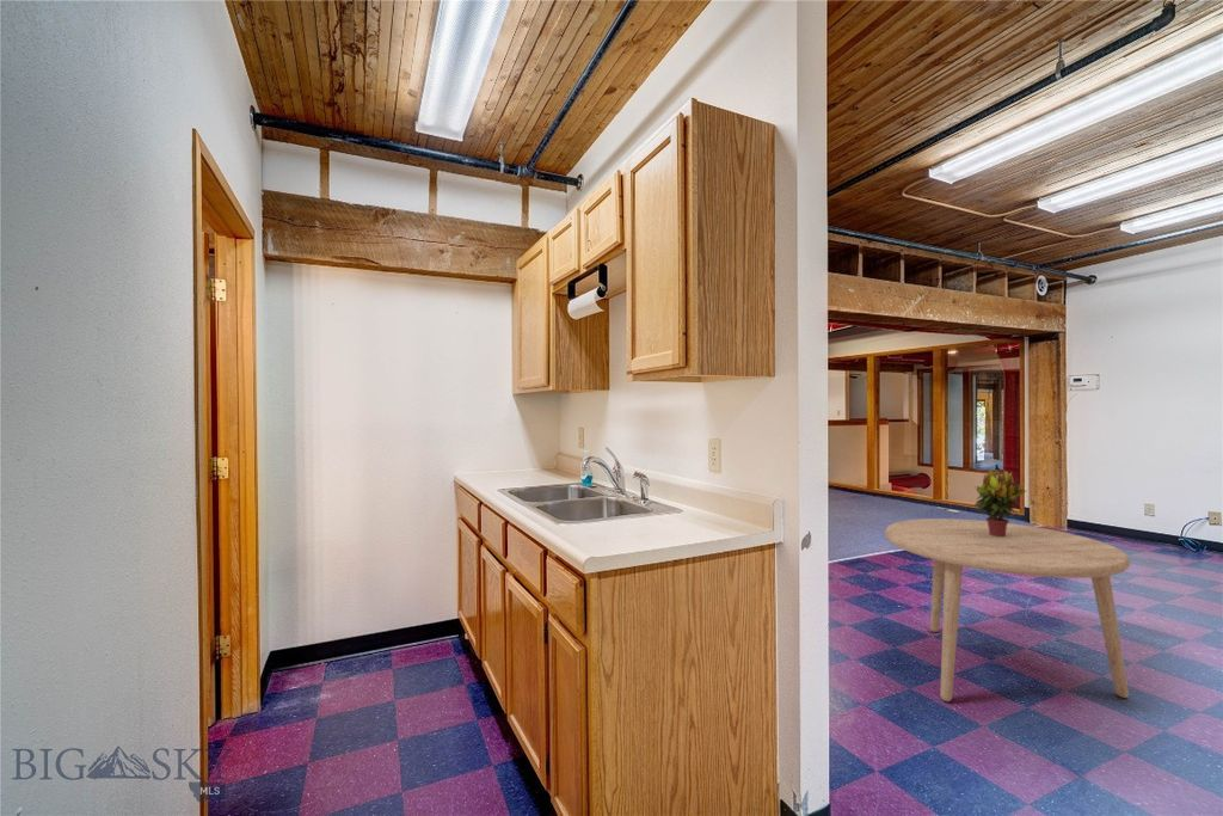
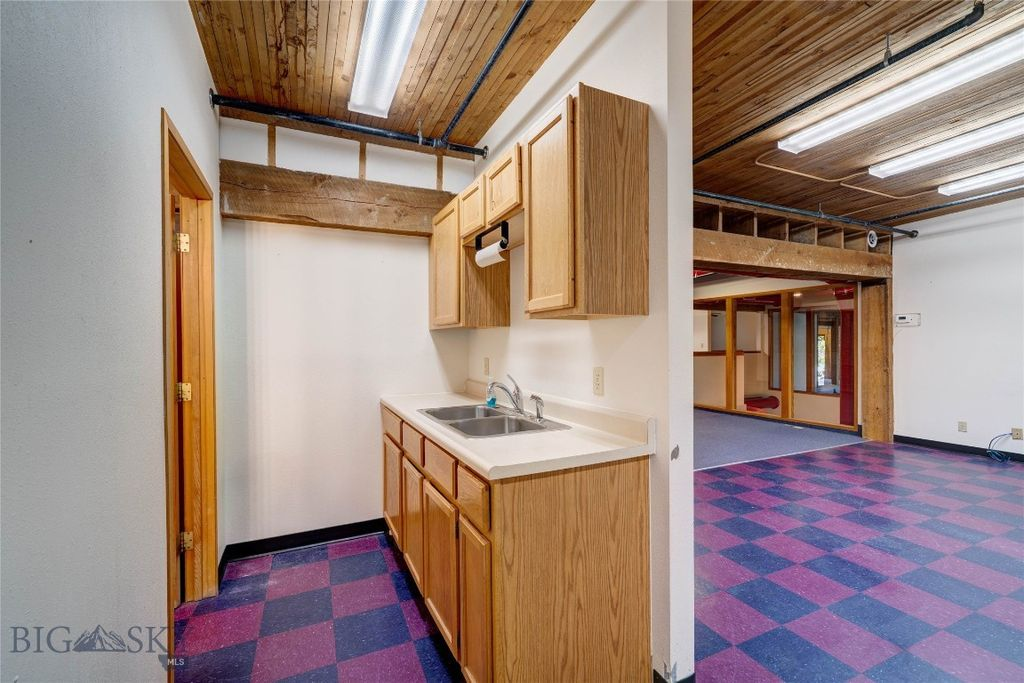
- potted plant [973,468,1027,536]
- dining table [884,517,1131,703]
